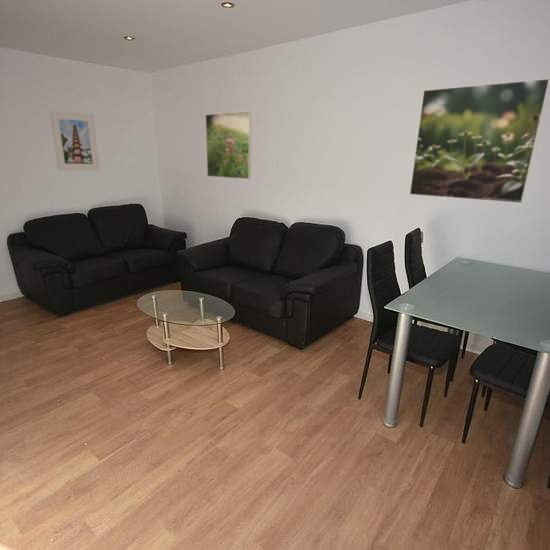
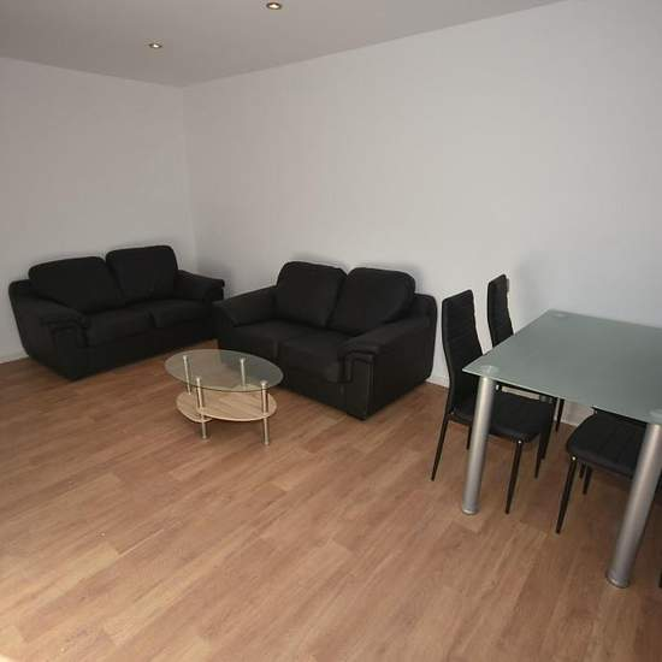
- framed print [205,110,252,180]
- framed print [49,109,101,172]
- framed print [409,77,550,204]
